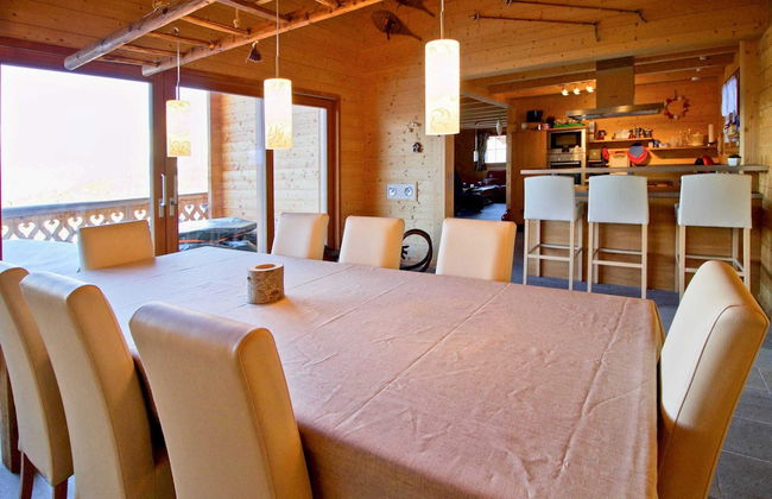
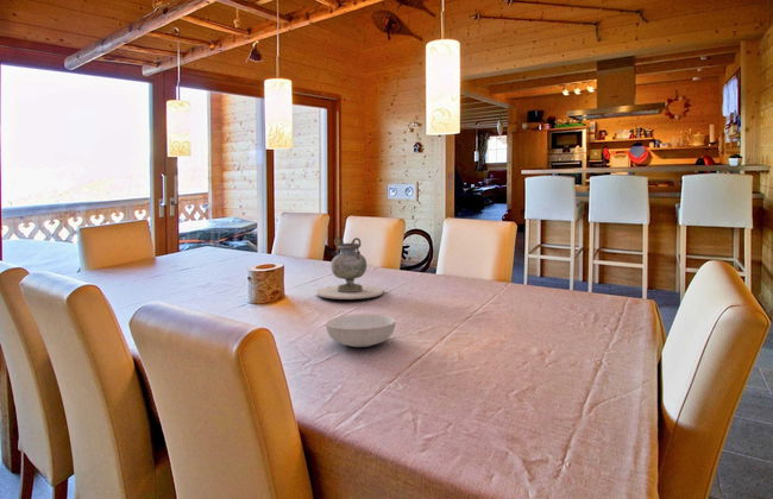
+ decorative vase [315,235,384,301]
+ serving bowl [325,312,397,348]
